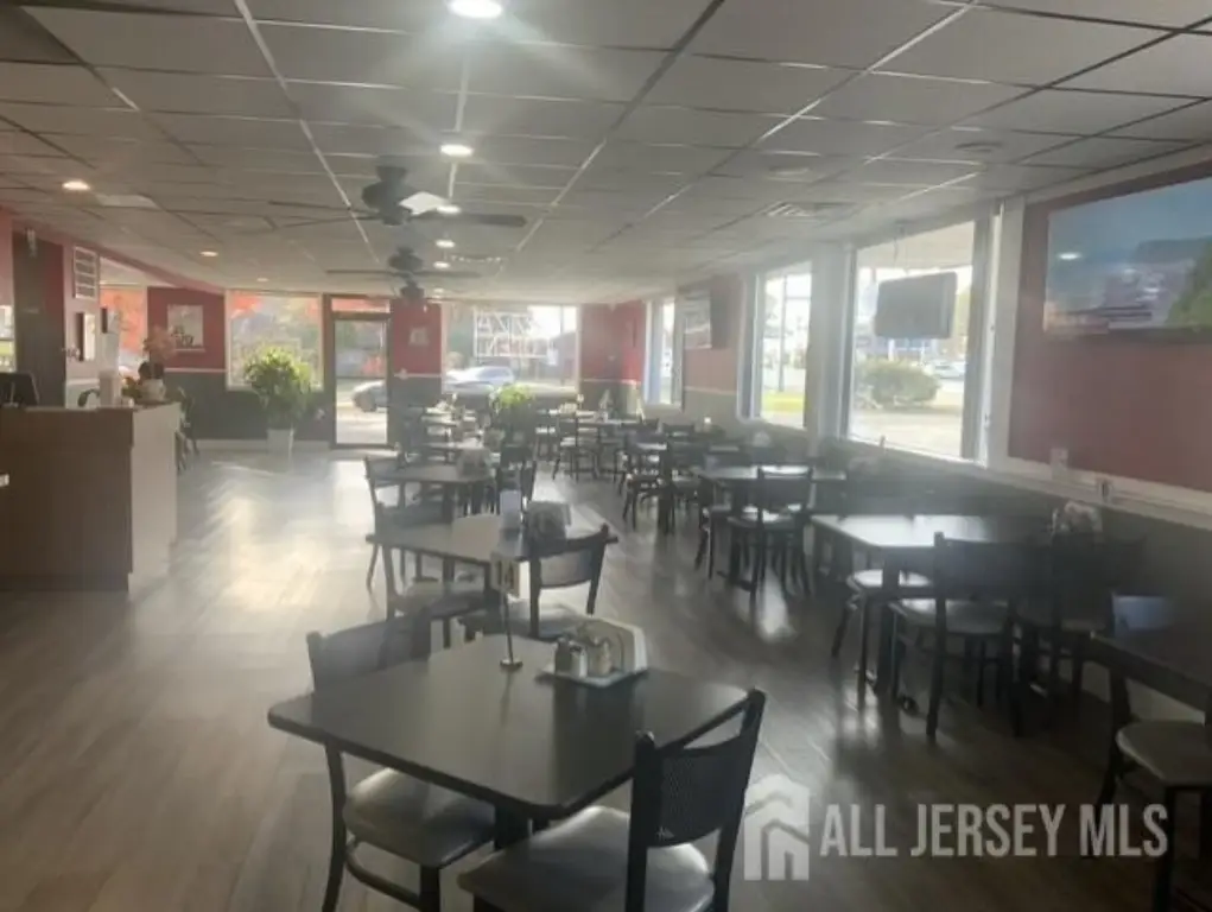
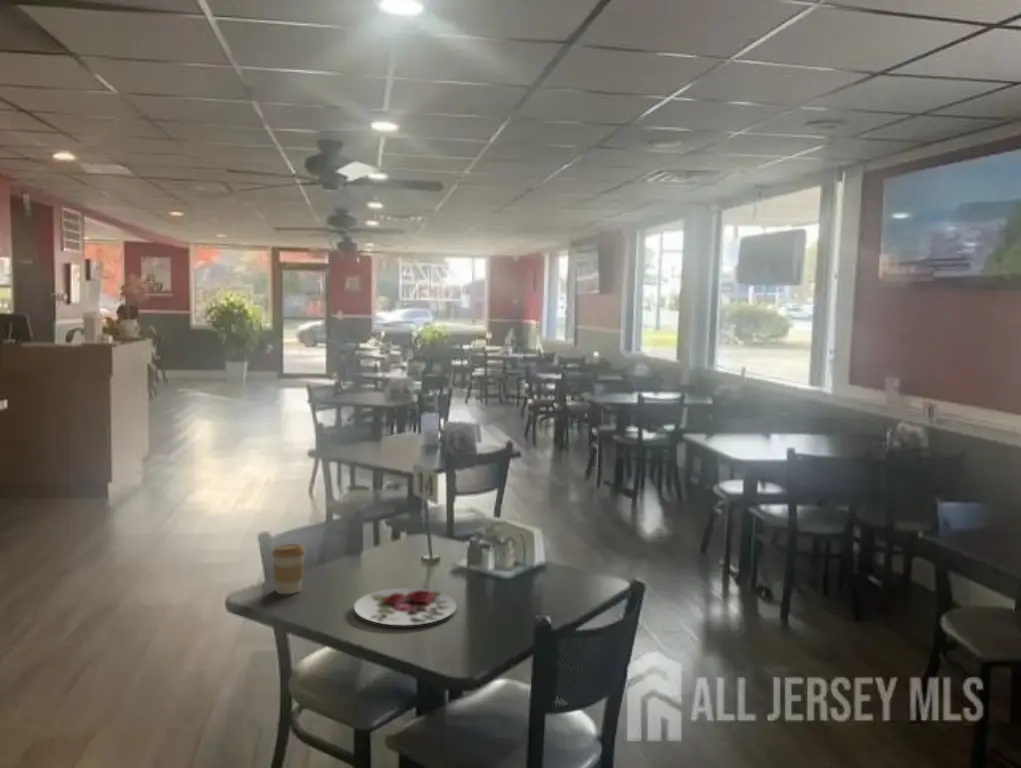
+ coffee cup [270,543,307,595]
+ plate [353,587,458,626]
